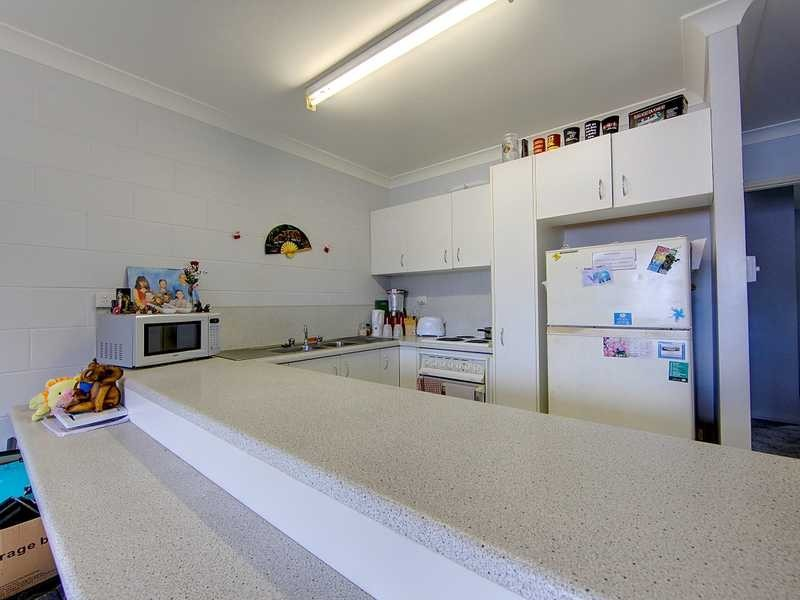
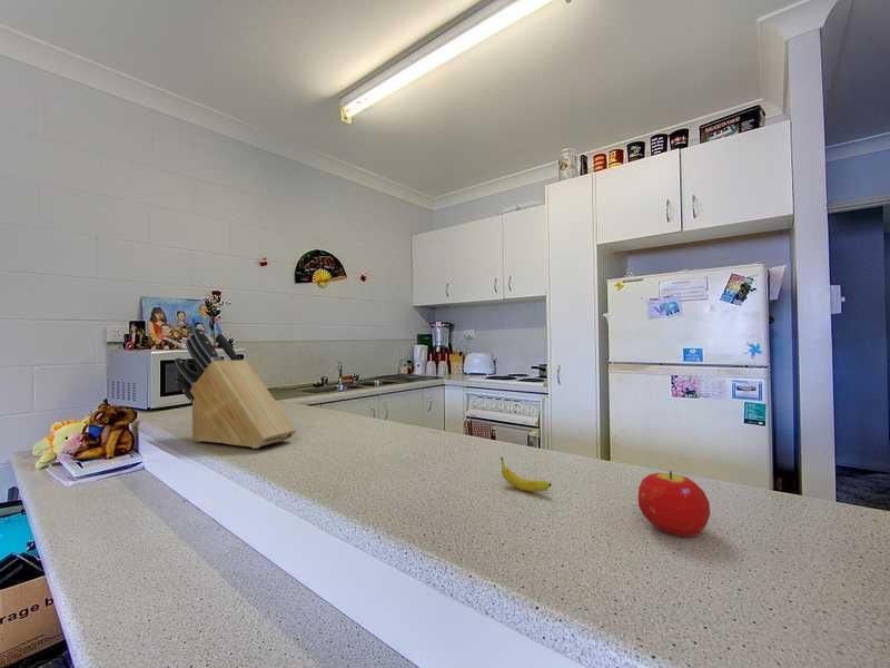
+ knife block [174,326,297,450]
+ fruit [637,470,711,538]
+ fruit [500,456,552,492]
